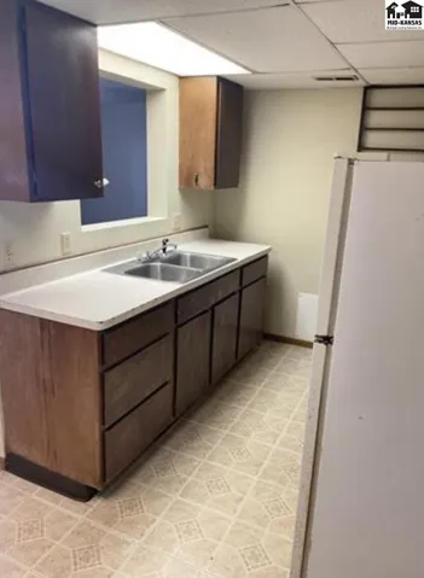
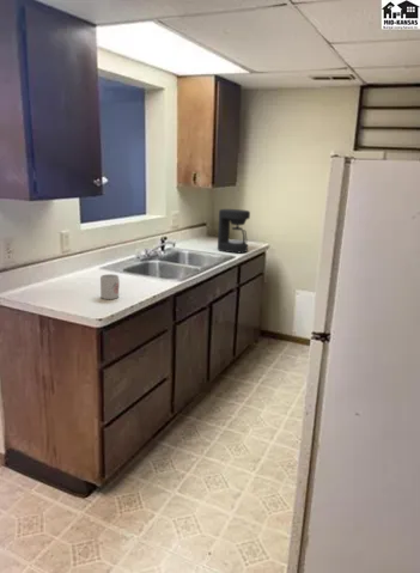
+ coffee maker [217,208,251,254]
+ mug [99,273,121,300]
